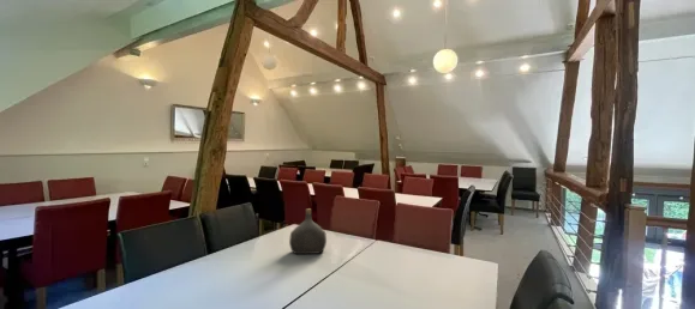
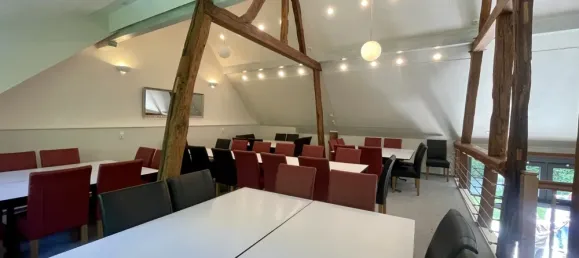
- water jug [288,208,328,255]
